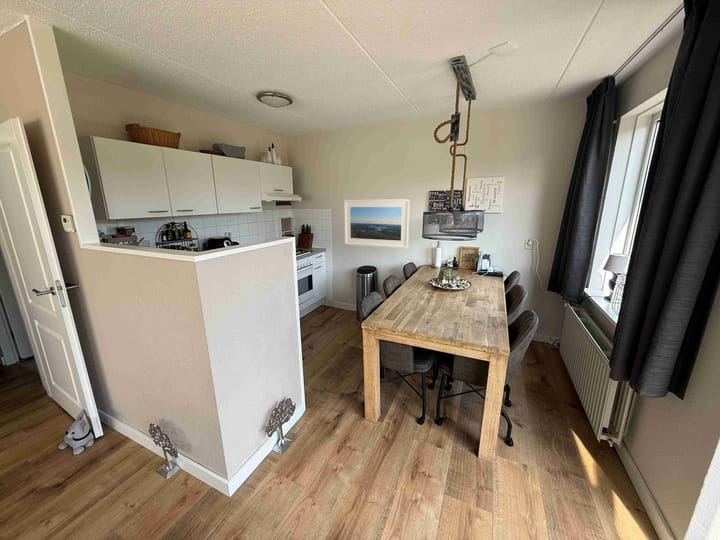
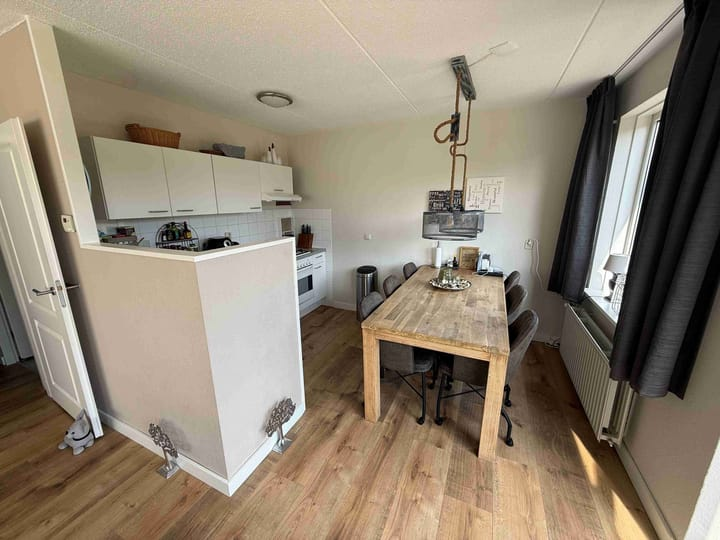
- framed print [343,198,411,249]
